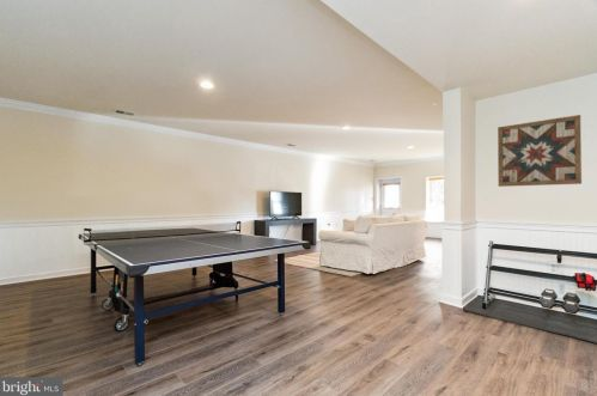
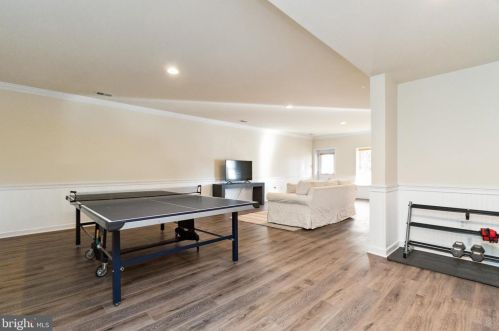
- wall art [497,114,583,188]
